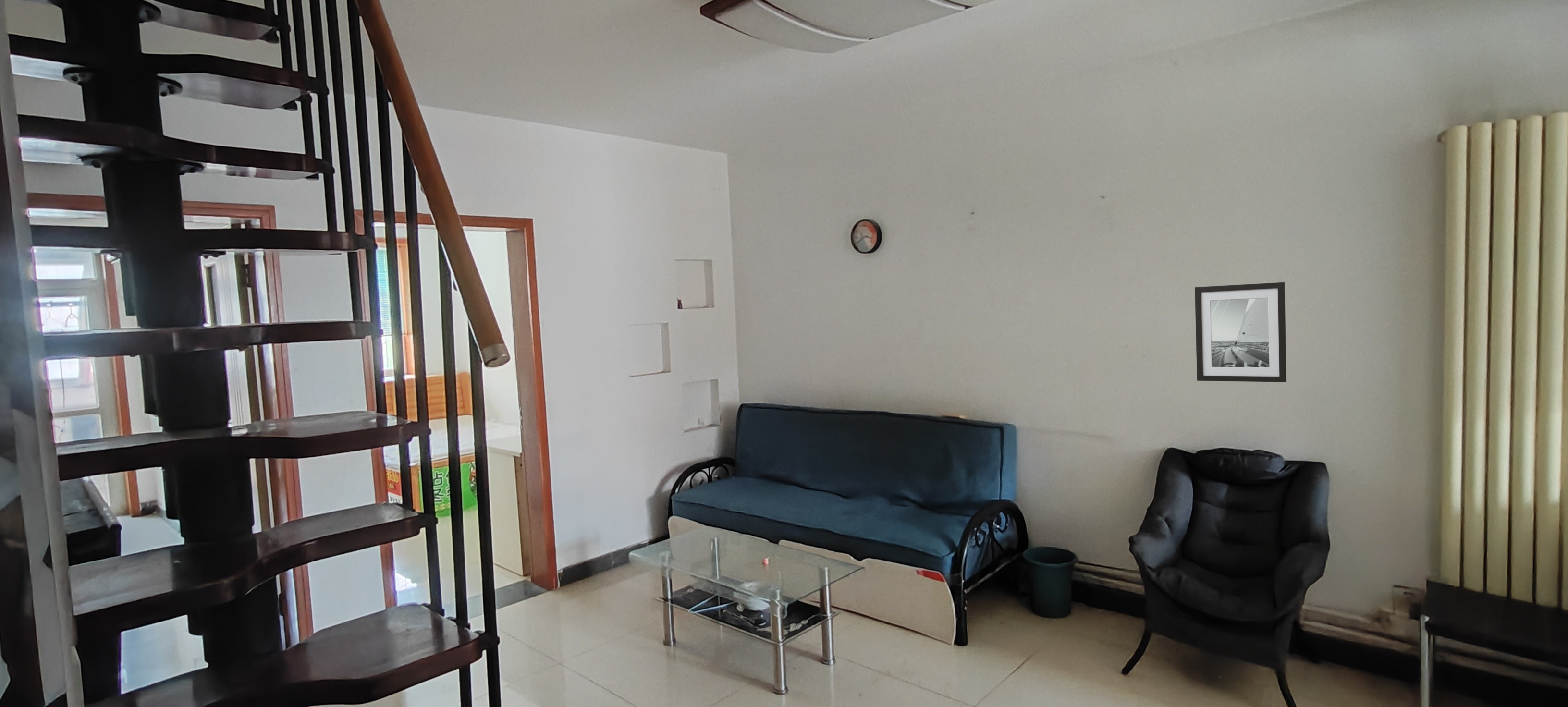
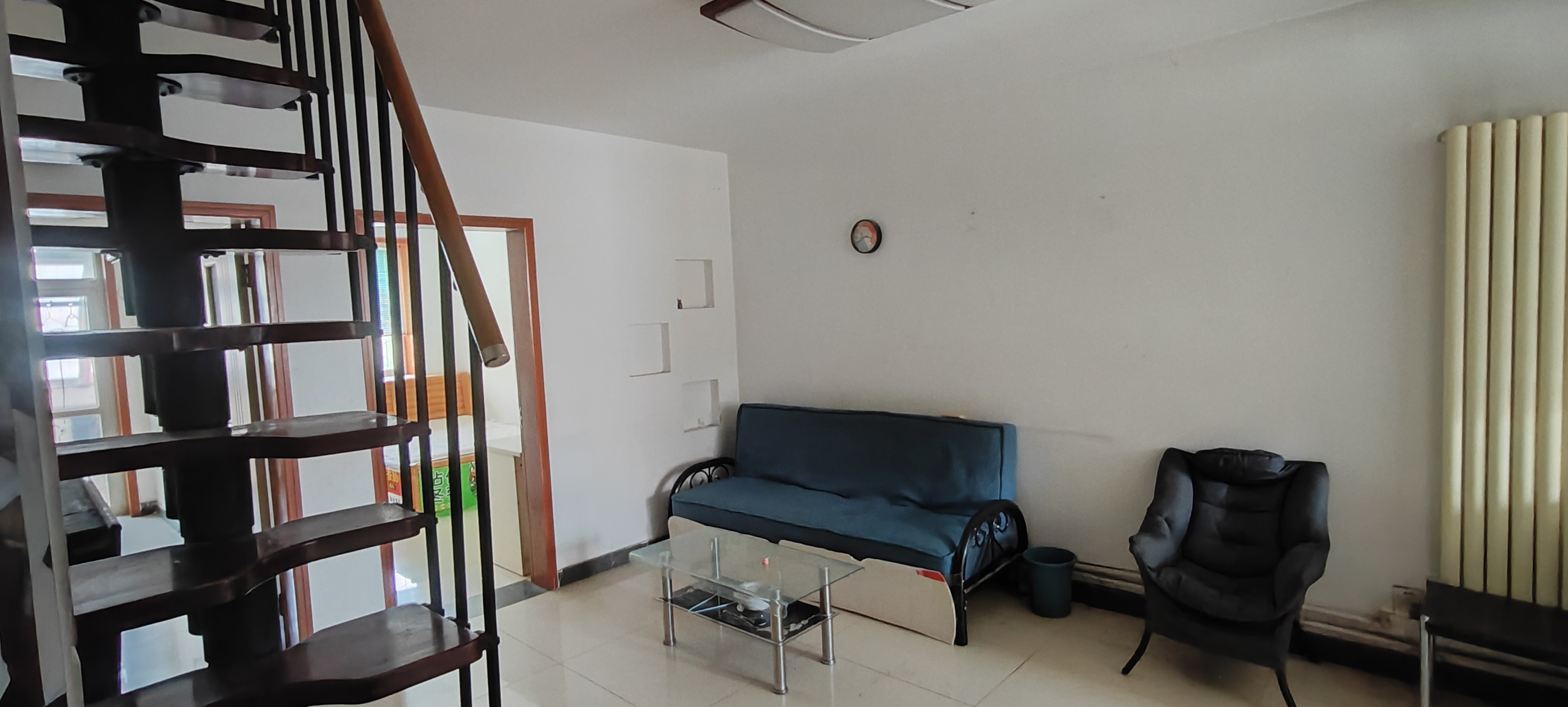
- wall art [1194,282,1287,383]
